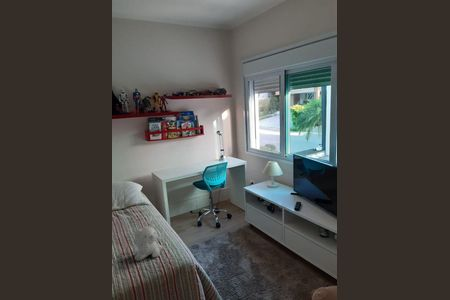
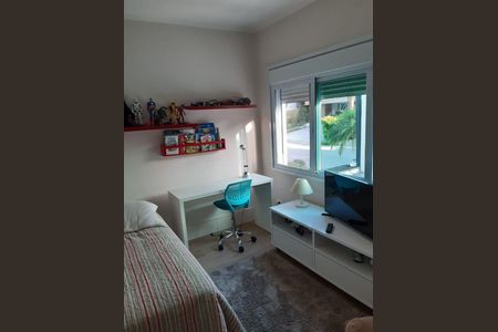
- teddy bear [122,223,164,262]
